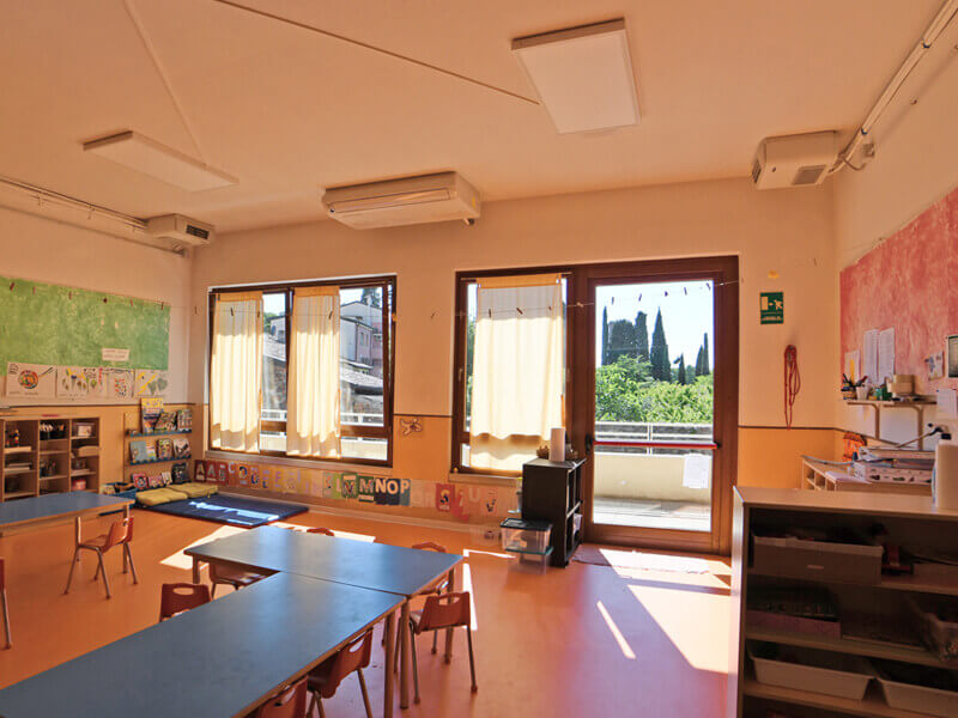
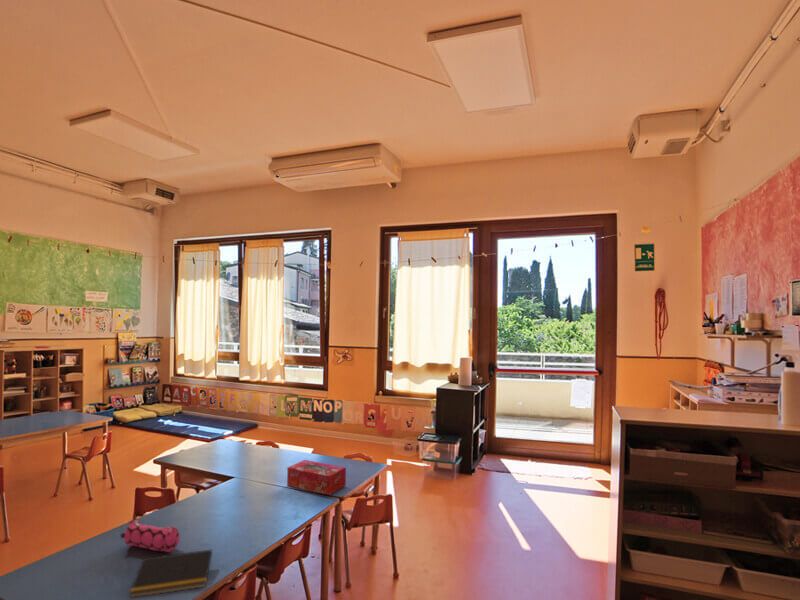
+ pencil case [120,518,181,553]
+ tissue box [286,459,347,496]
+ notepad [128,549,213,598]
